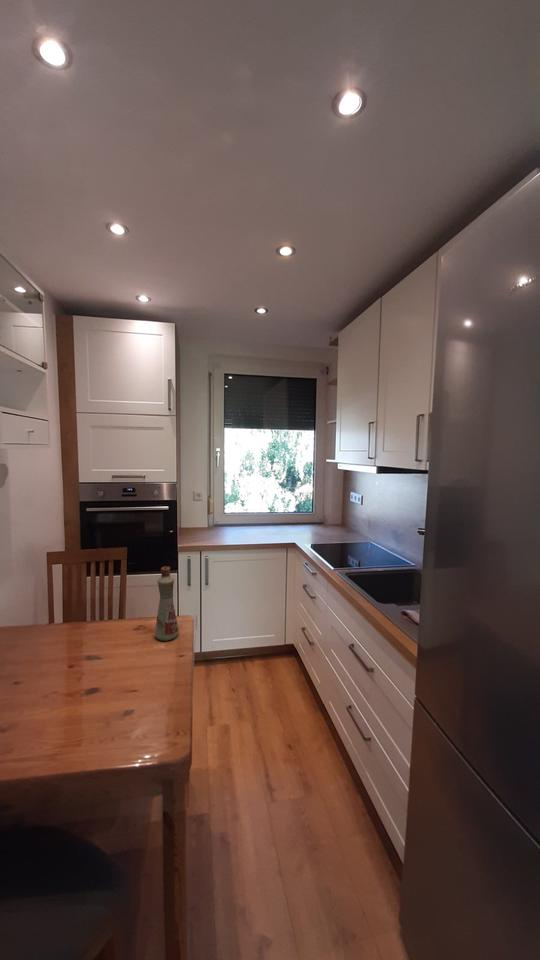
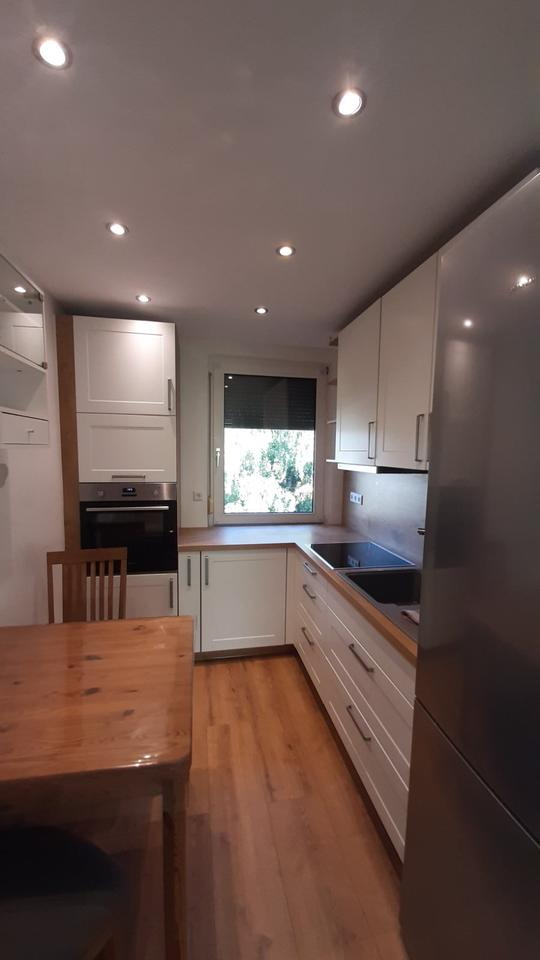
- bottle [154,565,179,642]
